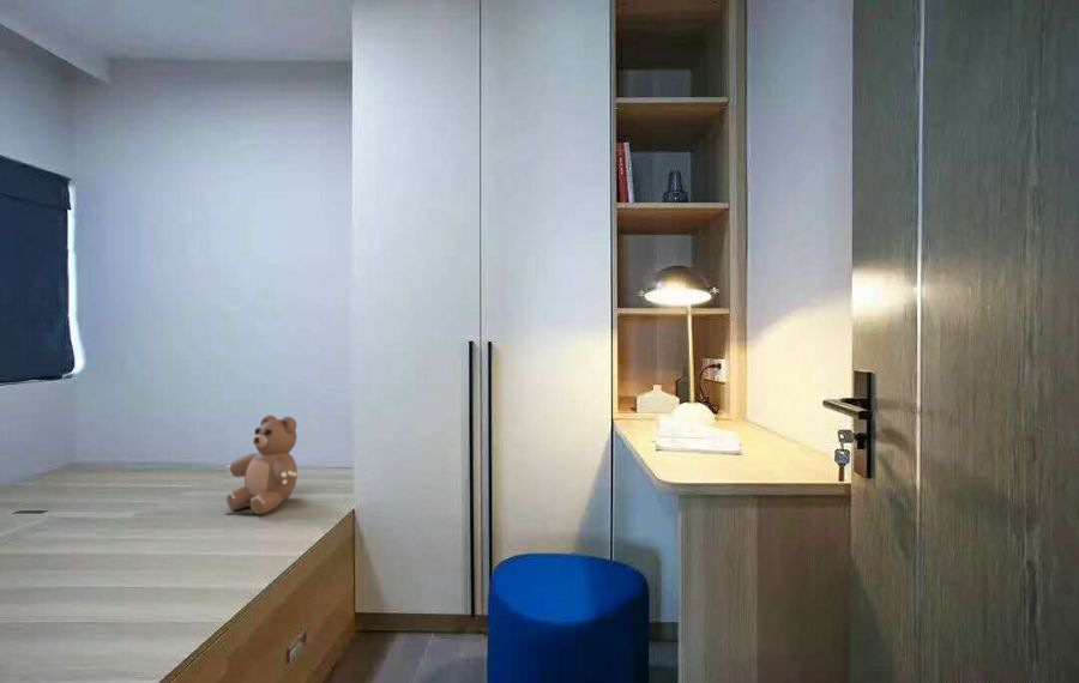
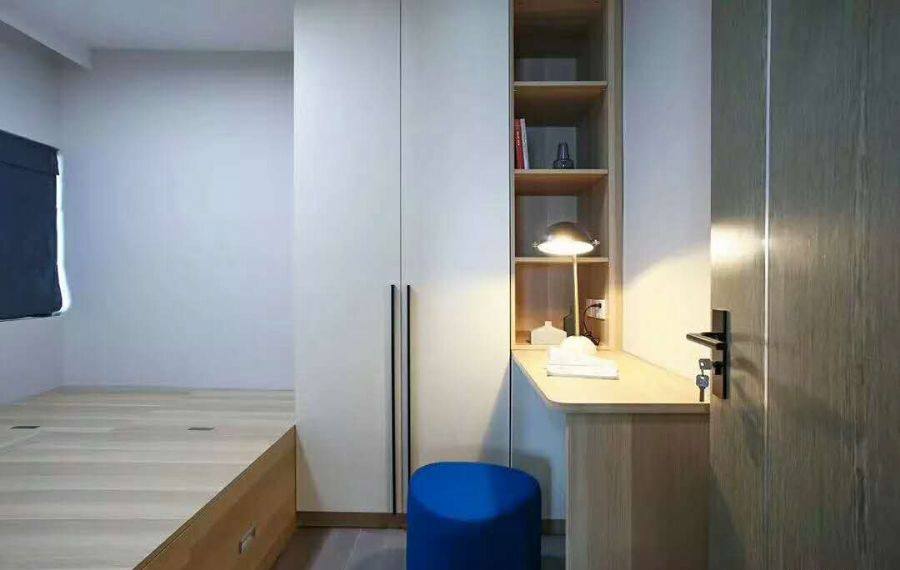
- teddy bear [224,415,299,515]
